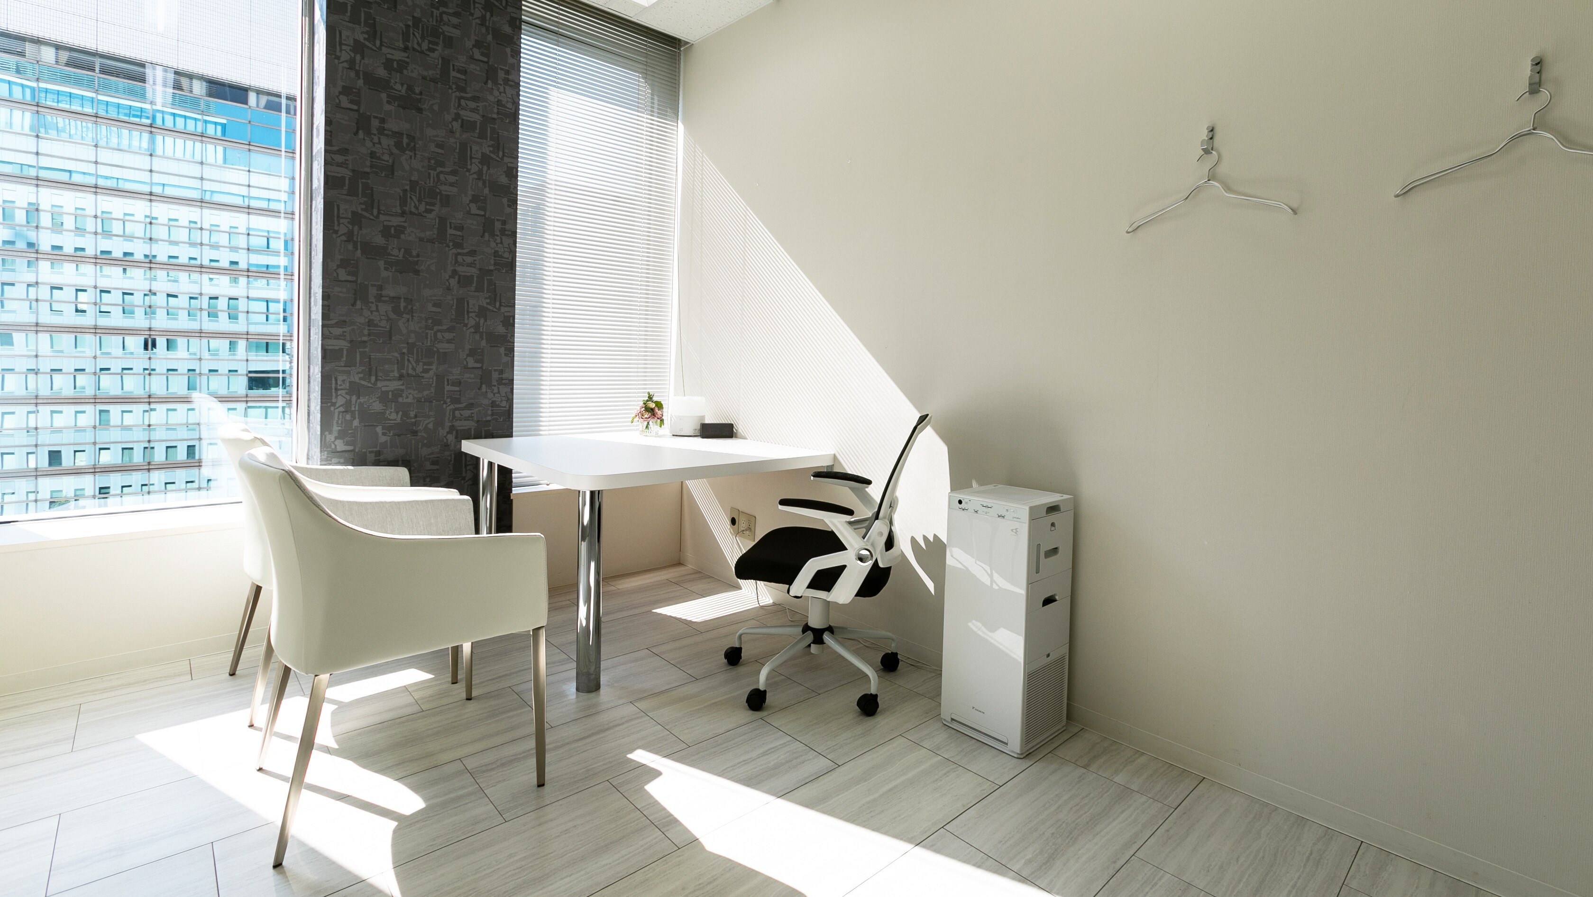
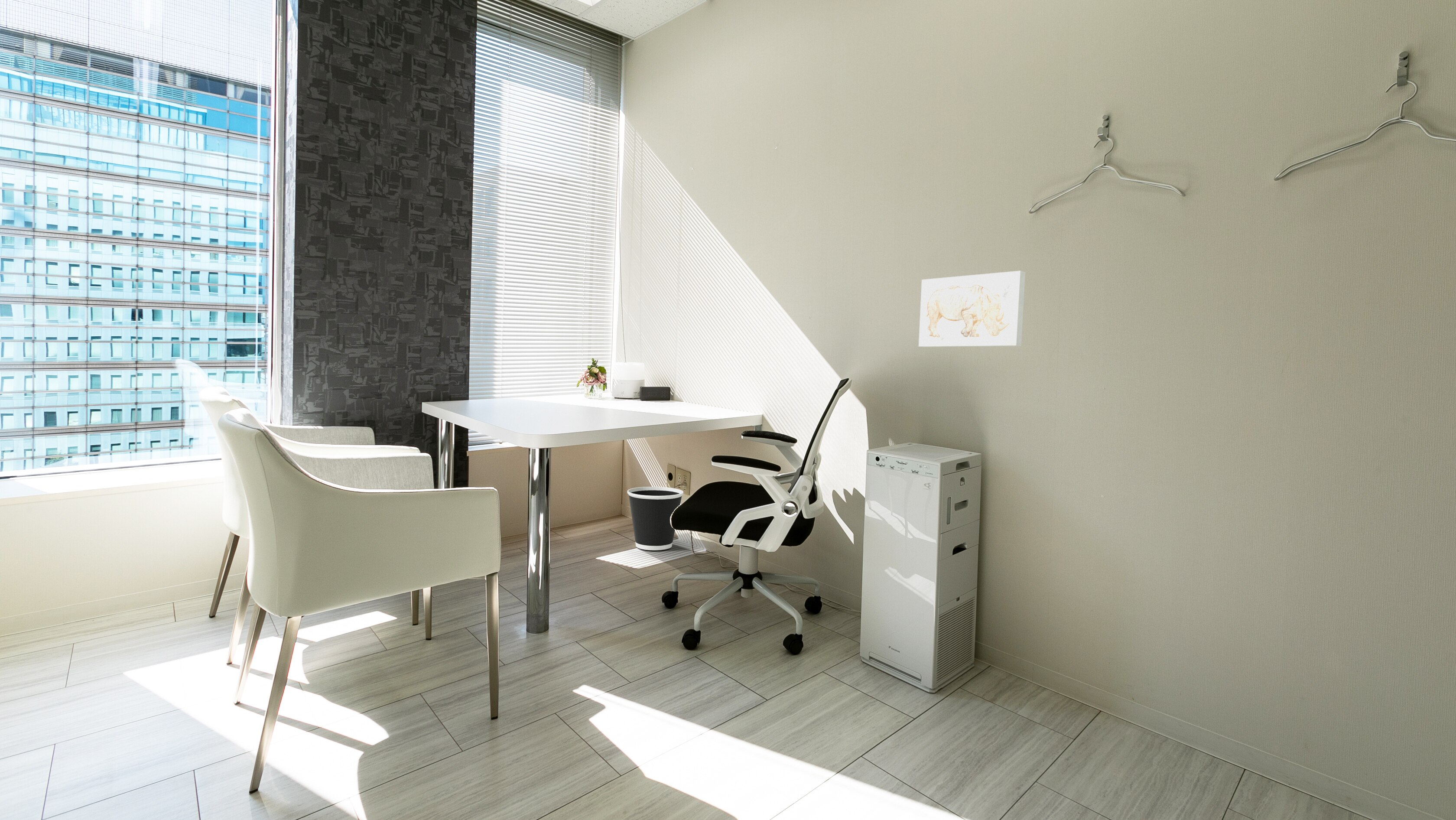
+ wall art [918,270,1026,348]
+ wastebasket [627,486,684,551]
